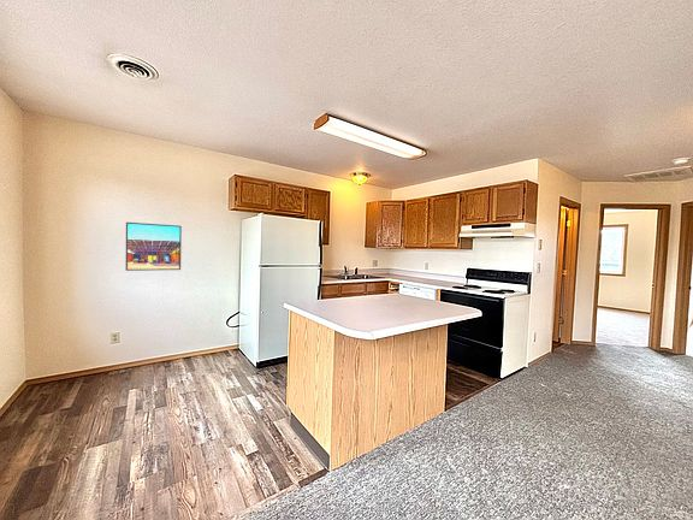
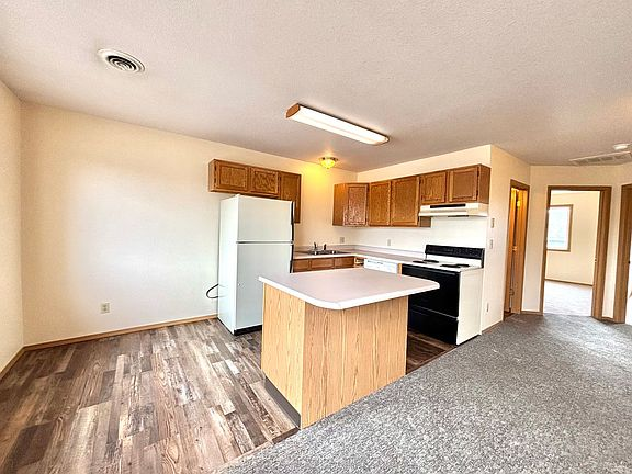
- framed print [125,221,183,272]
